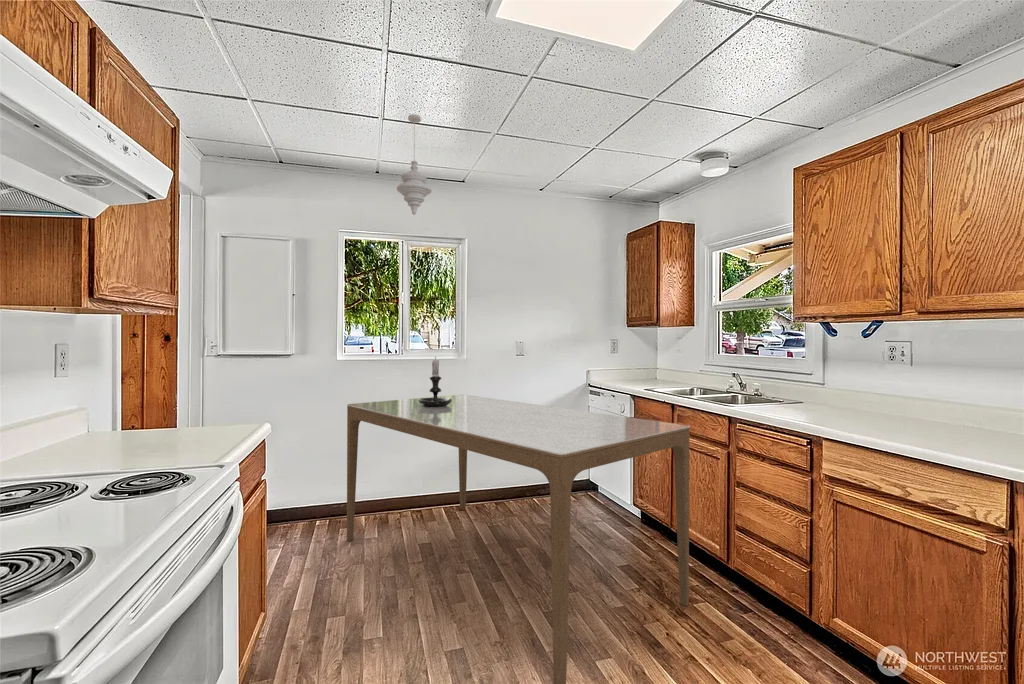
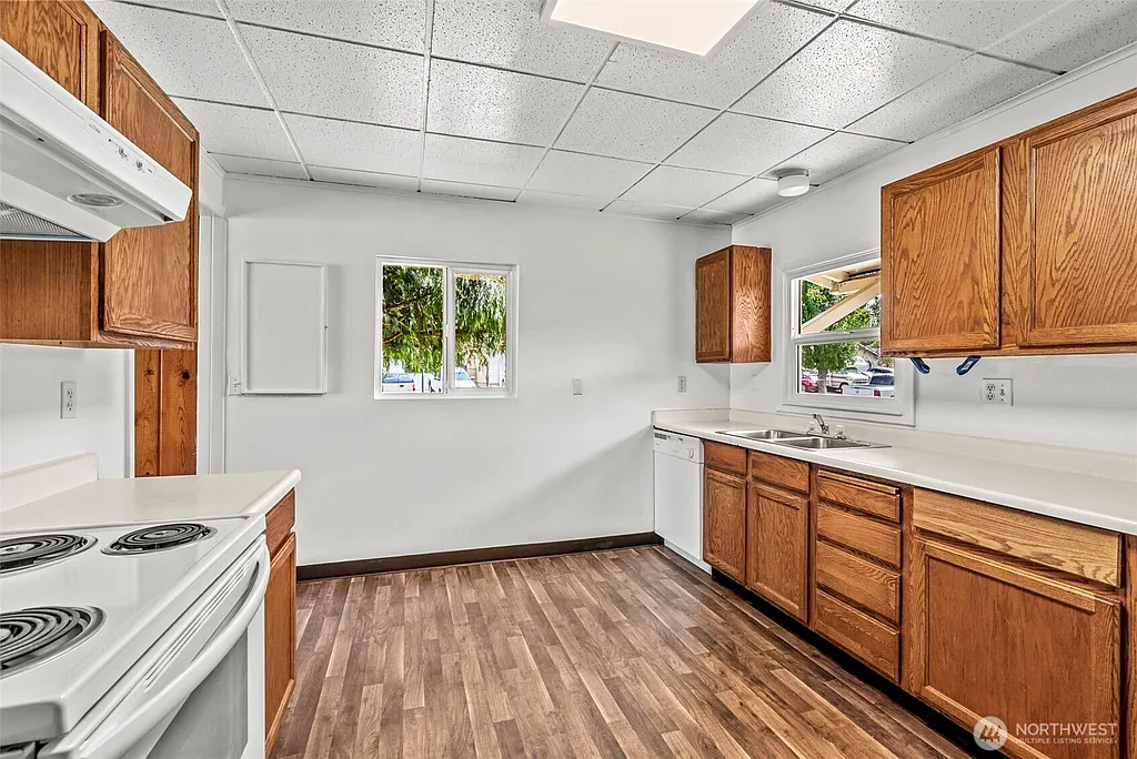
- dining table [346,394,691,684]
- pendant light [396,113,432,216]
- candle holder [418,356,452,407]
